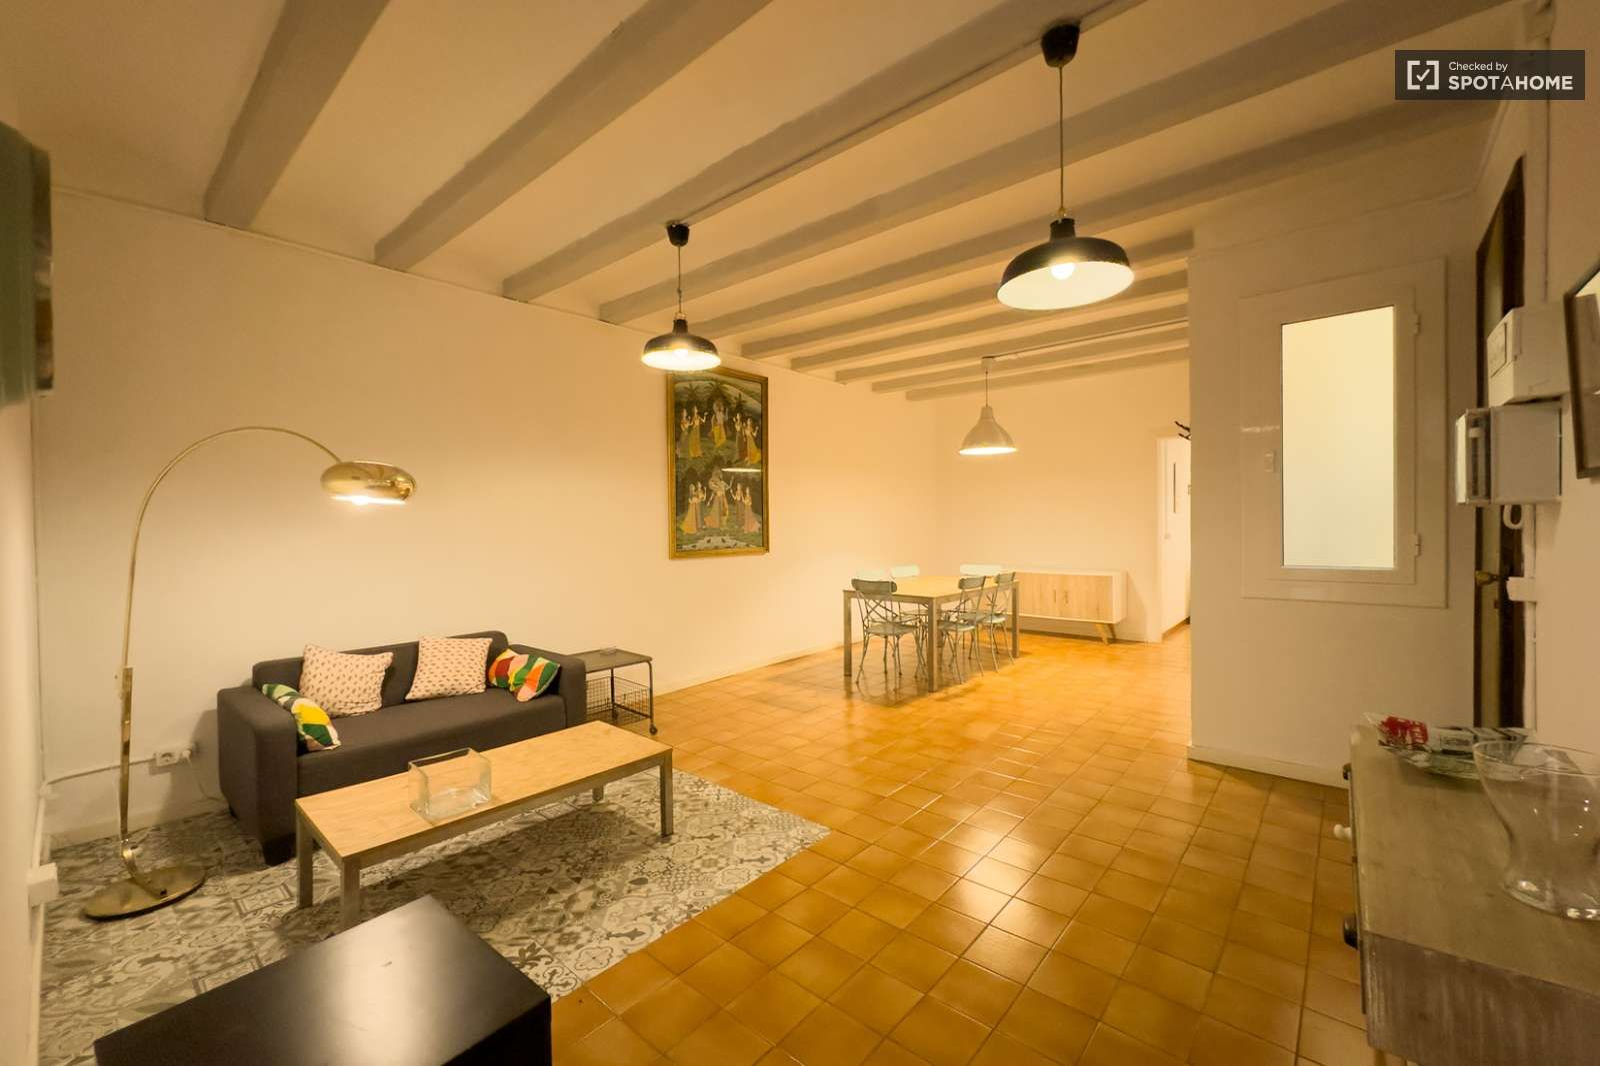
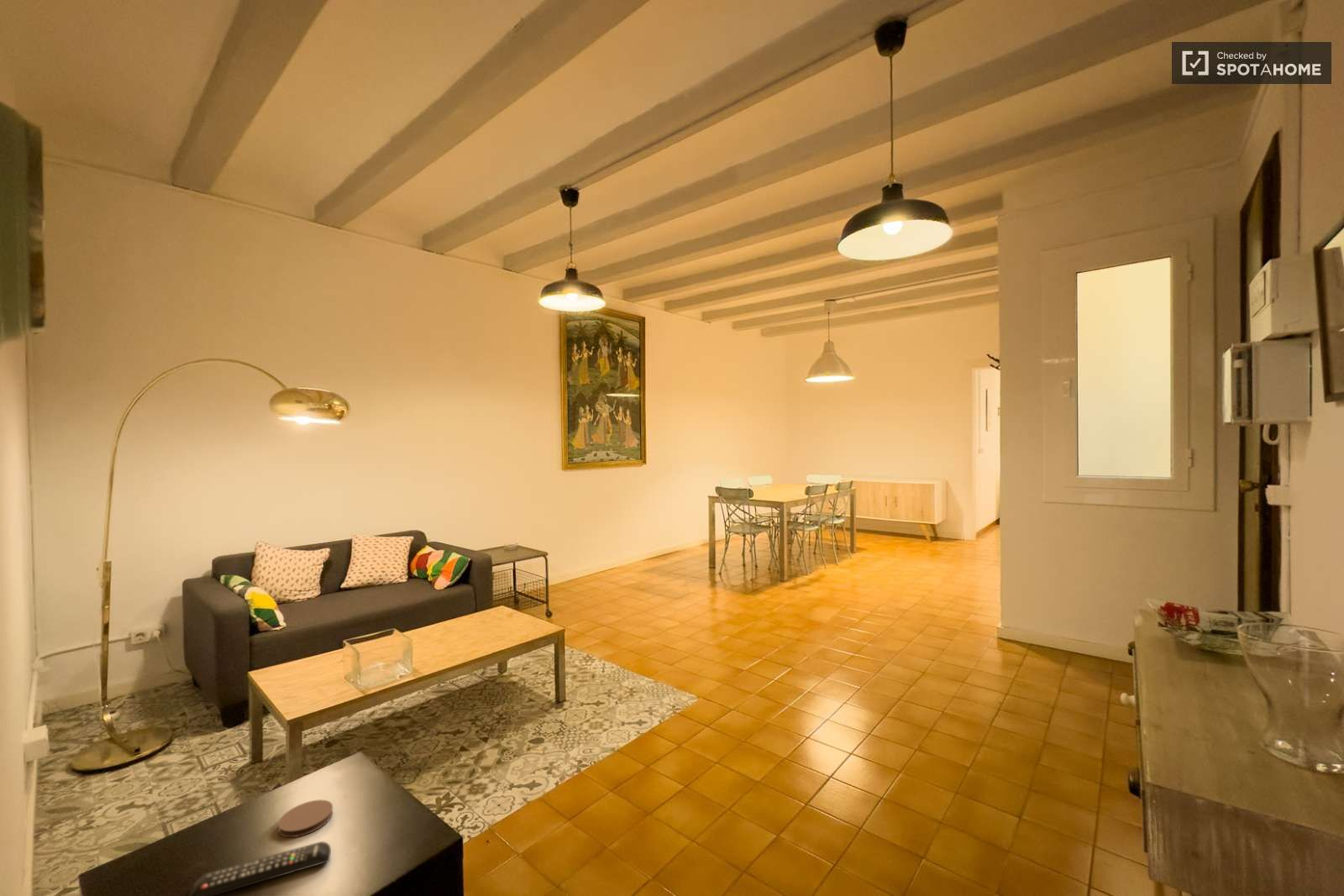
+ remote control [188,841,332,896]
+ coaster [277,799,333,838]
